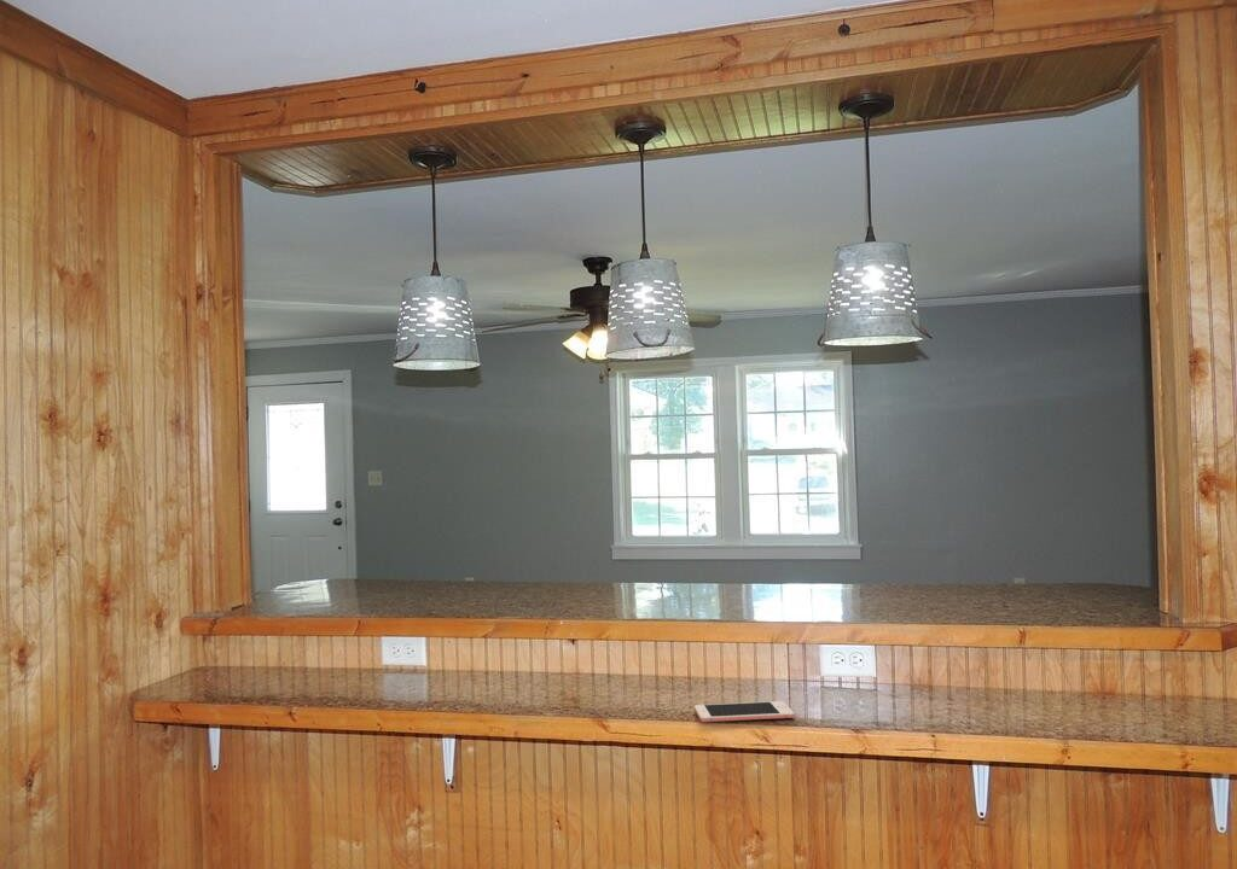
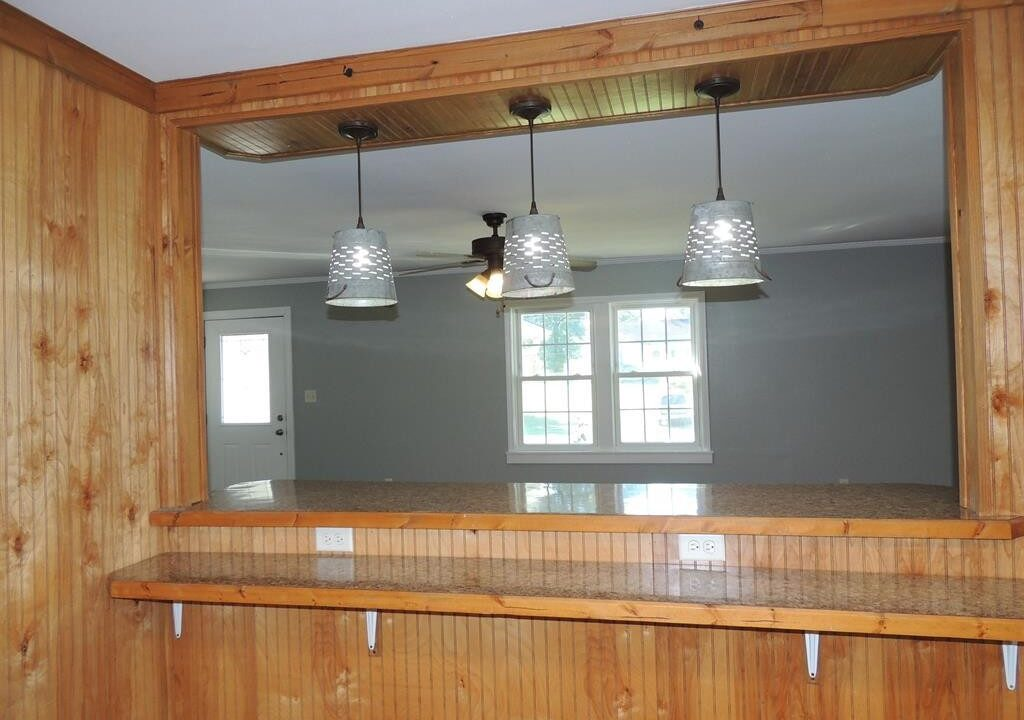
- cell phone [693,700,795,723]
